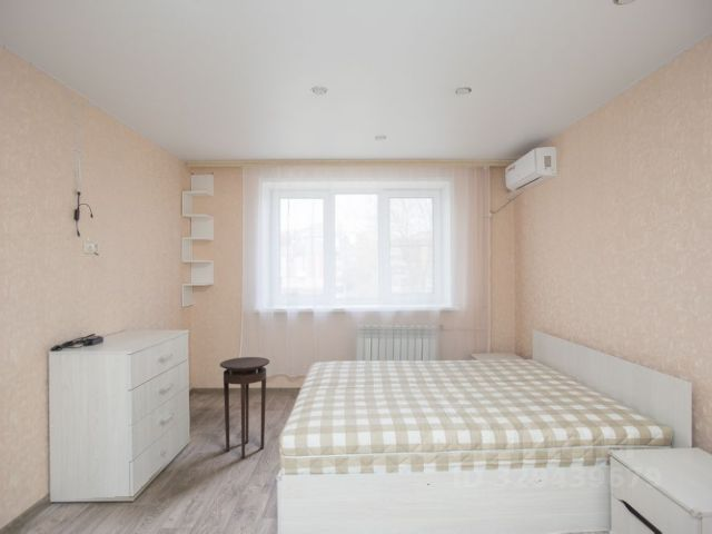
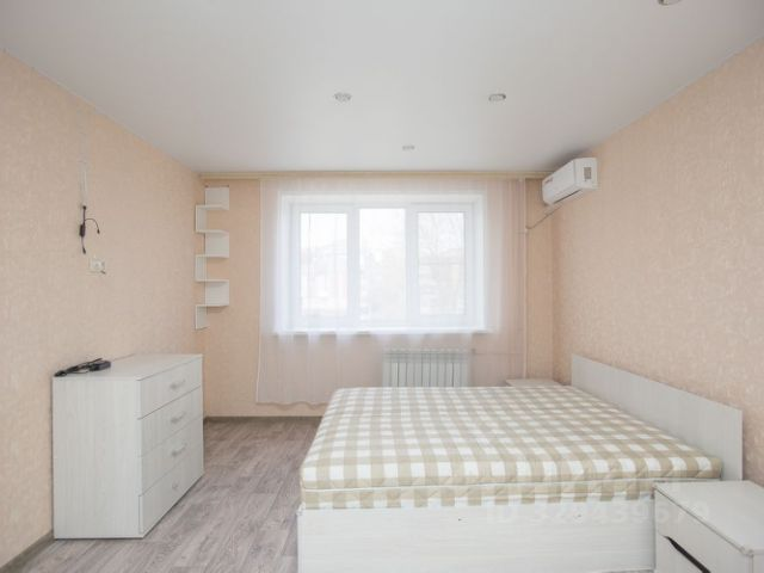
- stool [219,356,270,459]
